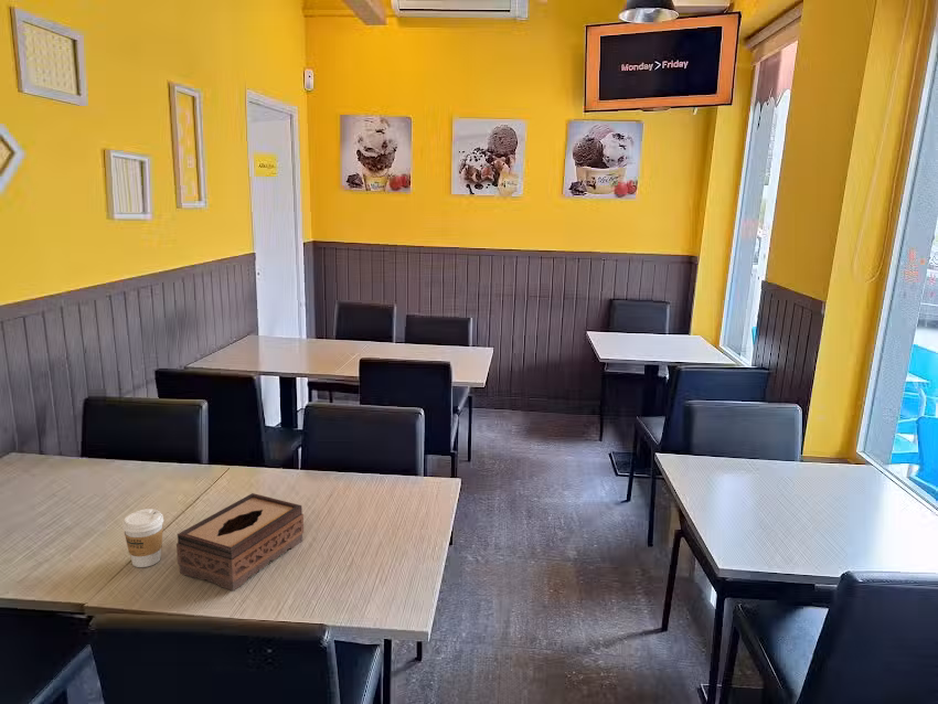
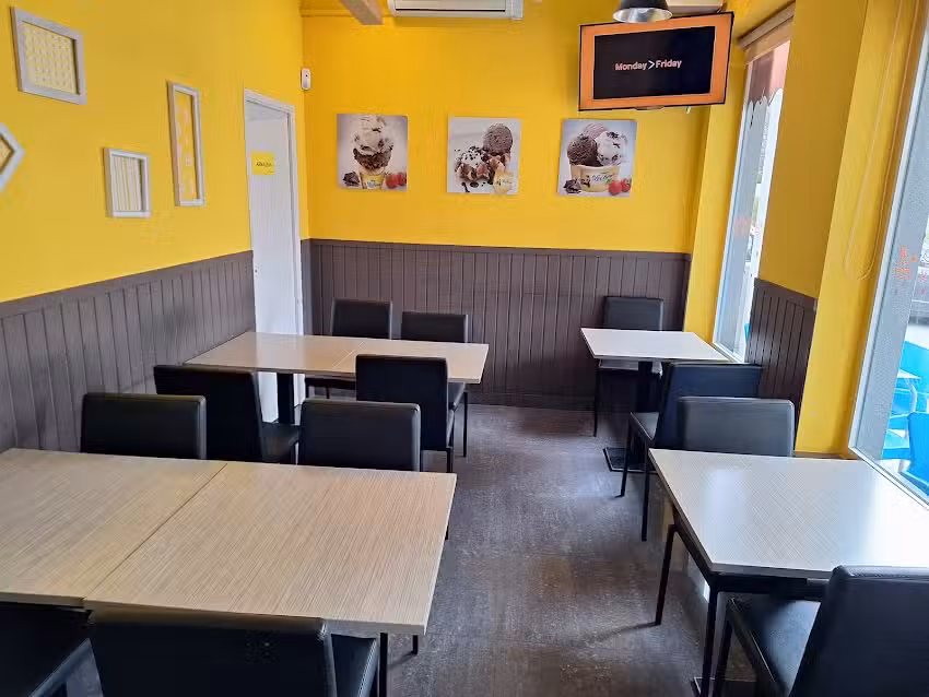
- tissue box [175,492,305,591]
- coffee cup [121,508,164,568]
